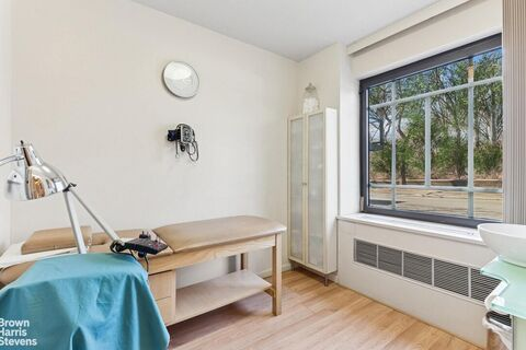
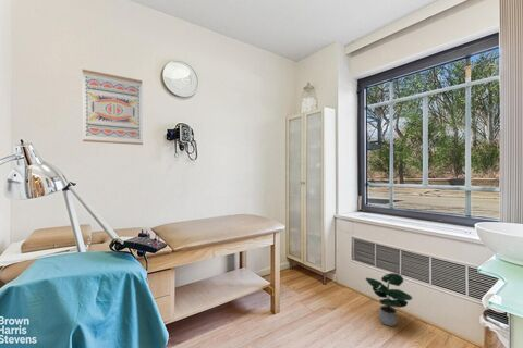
+ wall art [81,69,144,146]
+ potted plant [364,272,414,327]
